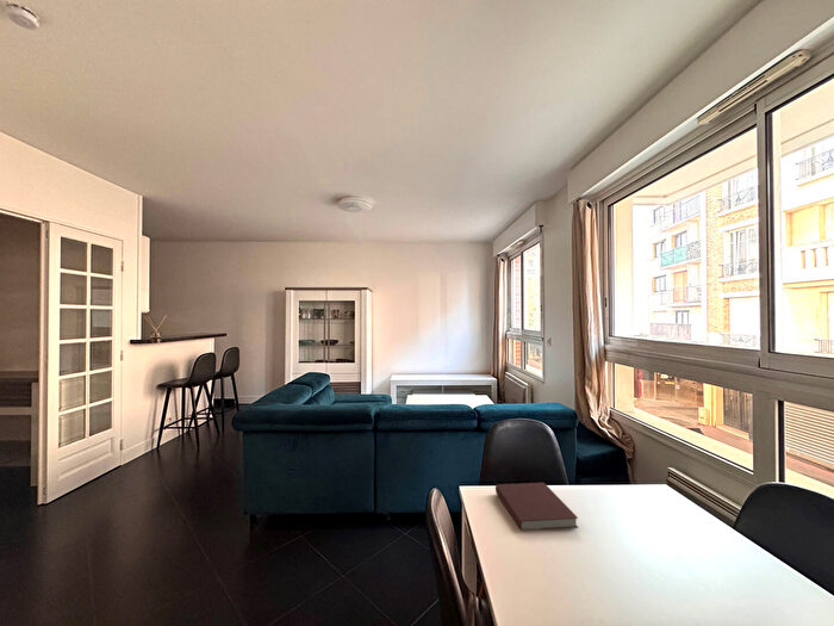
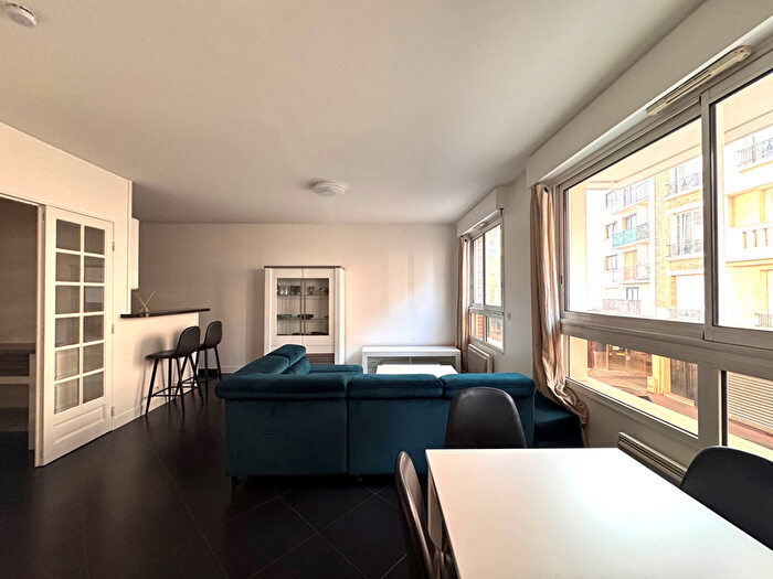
- notebook [494,482,579,531]
